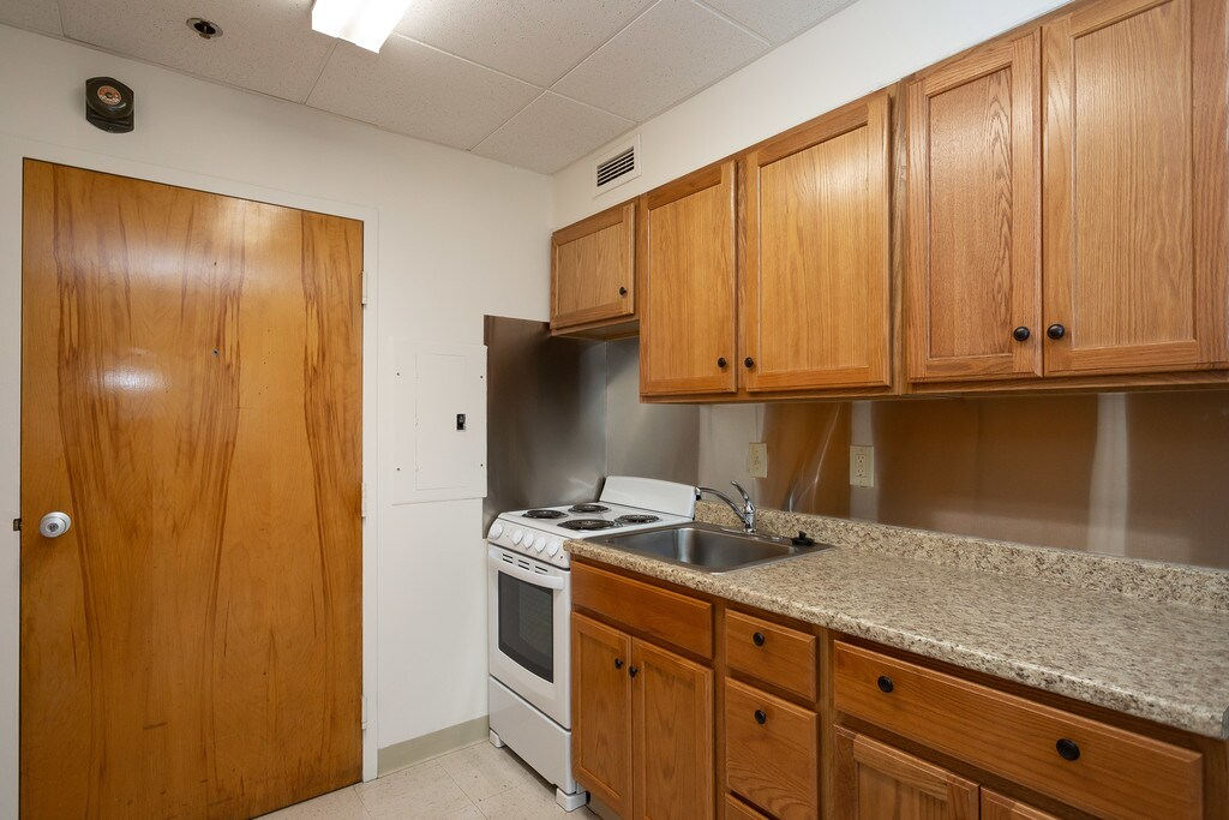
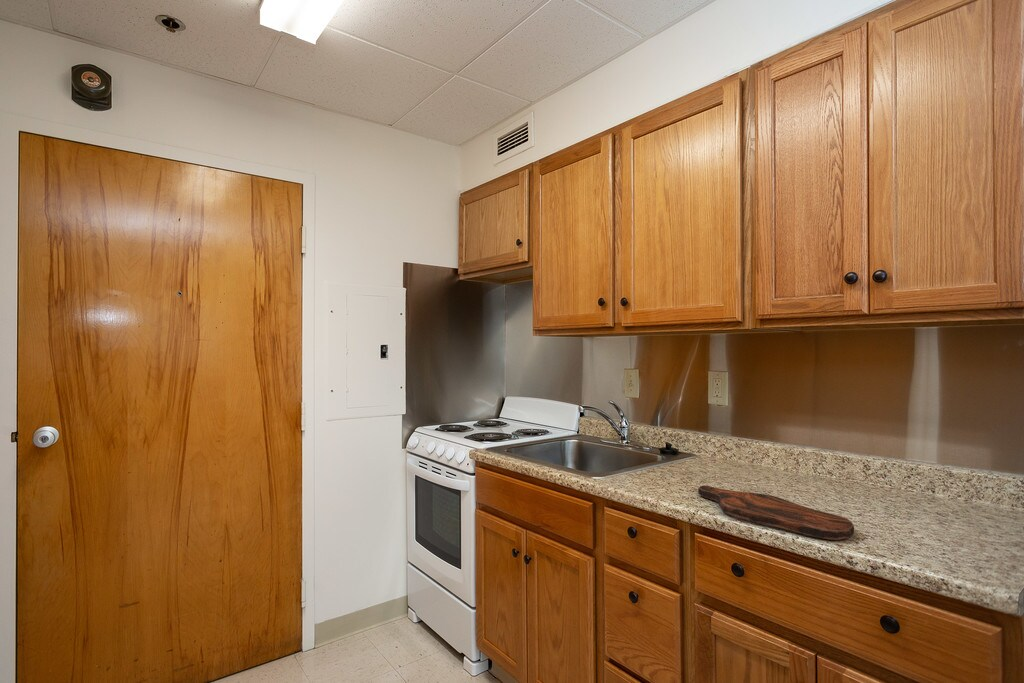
+ cutting board [697,485,855,541]
